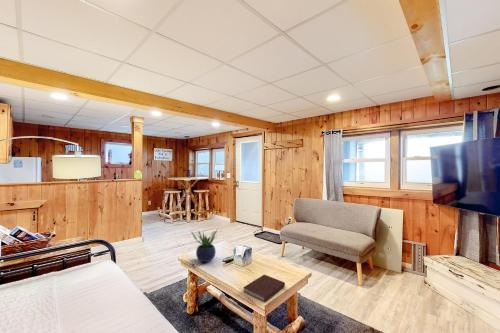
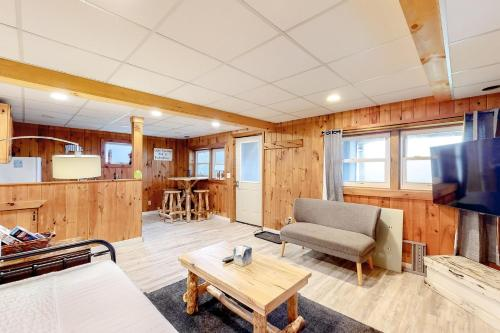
- potted plant [191,228,219,263]
- notebook [242,274,286,303]
